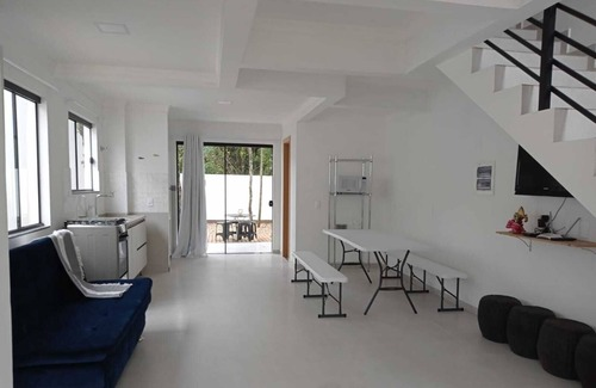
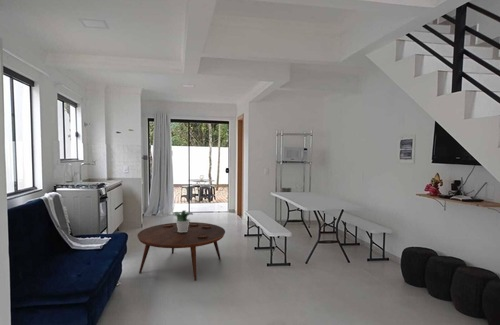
+ potted plant [173,209,194,232]
+ coffee table [136,221,226,282]
